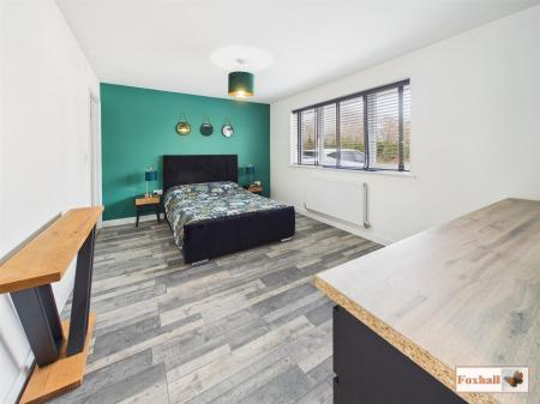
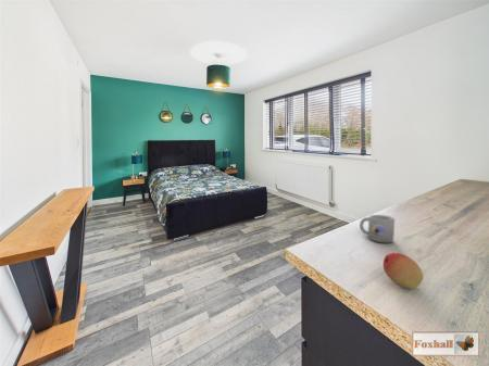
+ fruit [383,252,425,290]
+ mug [359,214,396,243]
